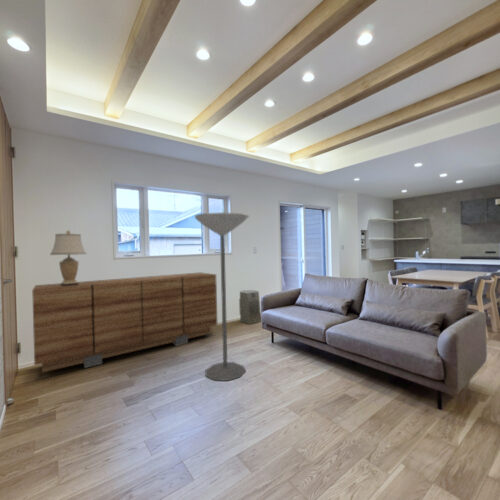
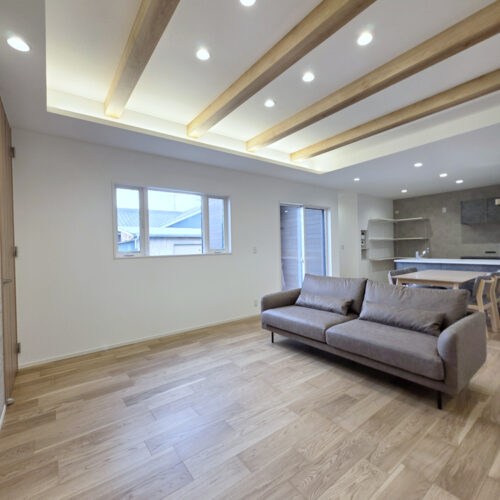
- table lamp [49,229,87,286]
- fan [238,289,262,325]
- sideboard [31,271,219,373]
- floor lamp [194,211,250,382]
